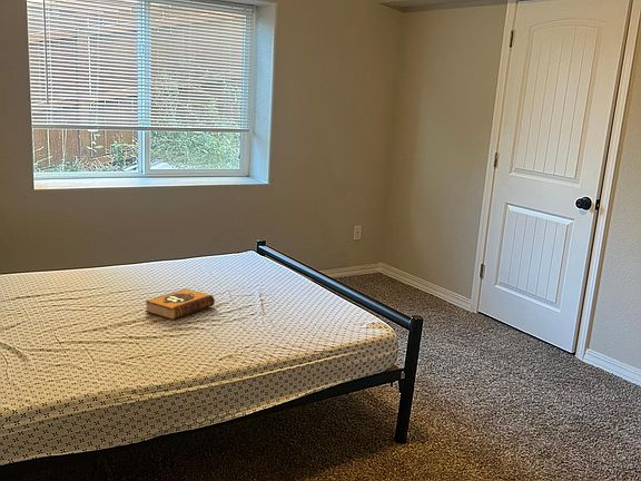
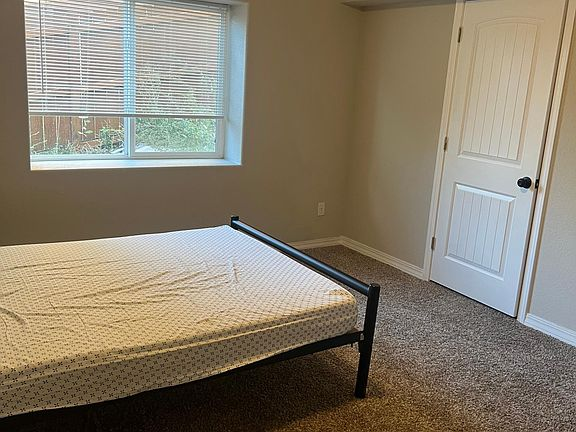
- hardback book [144,287,216,321]
